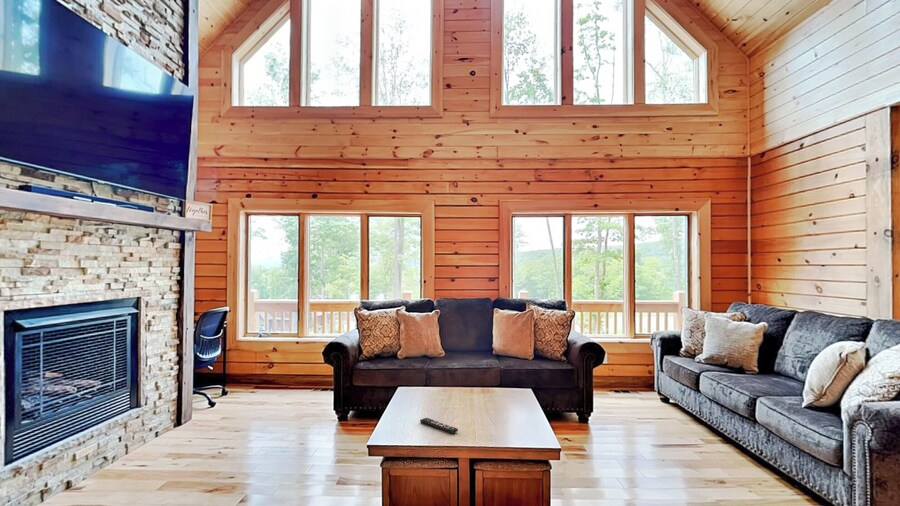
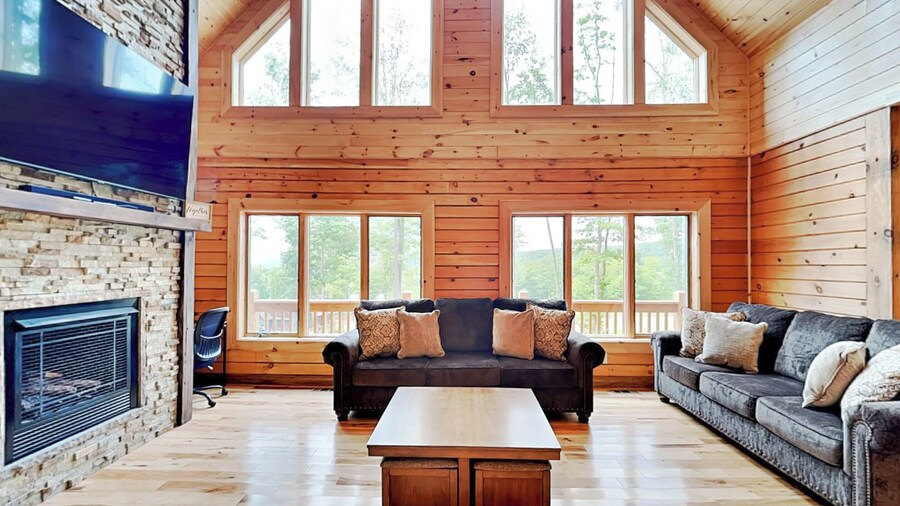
- remote control [419,417,459,435]
